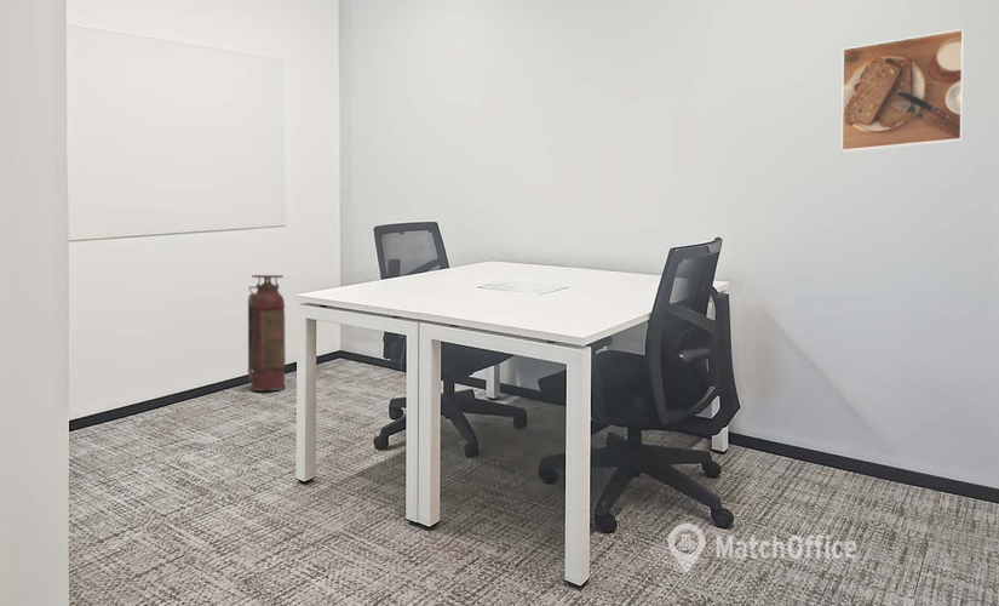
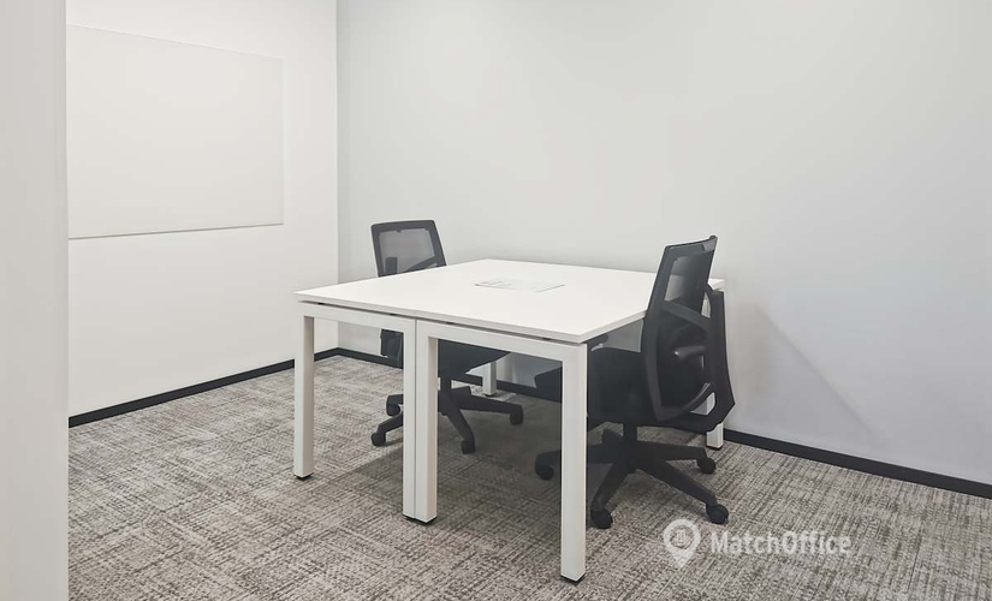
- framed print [840,28,965,153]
- fire extinguisher [247,274,287,391]
